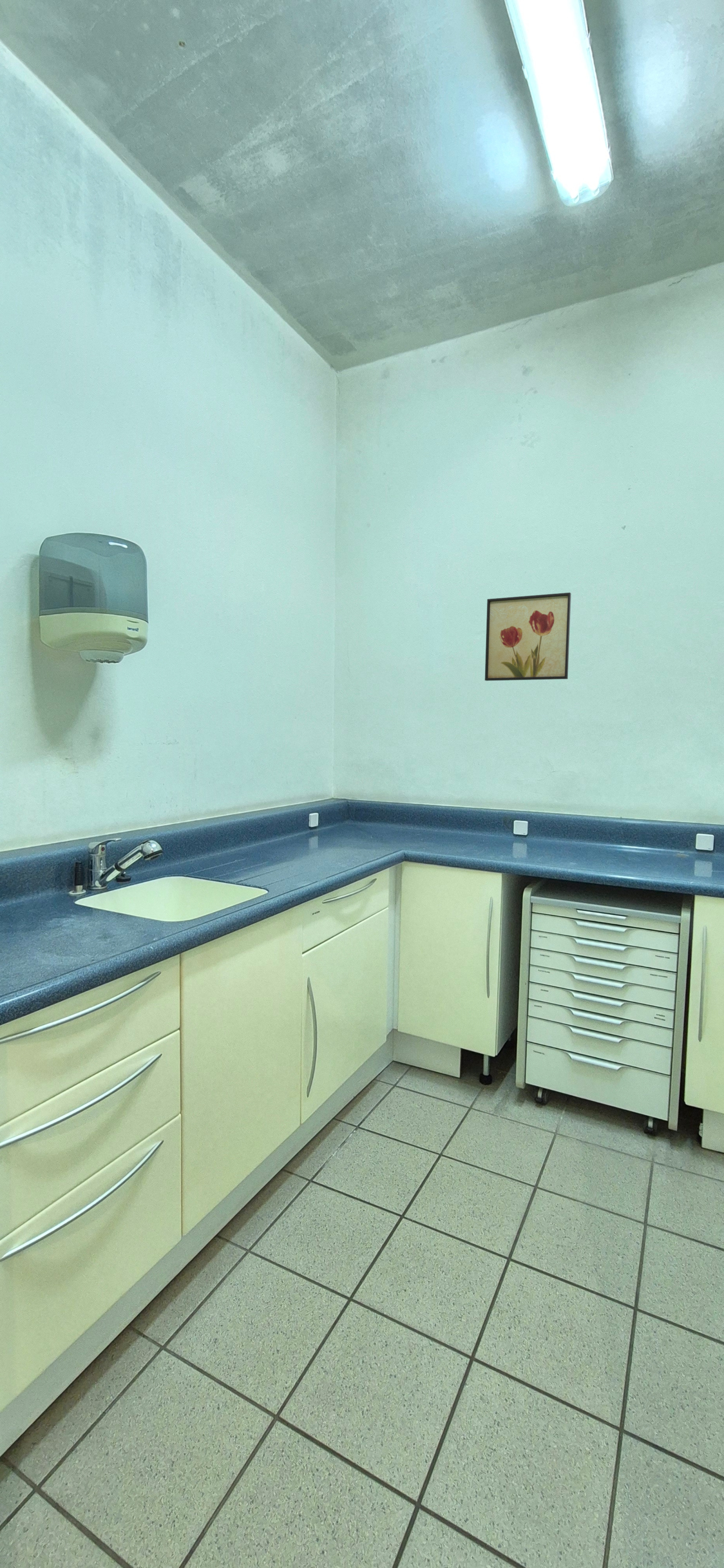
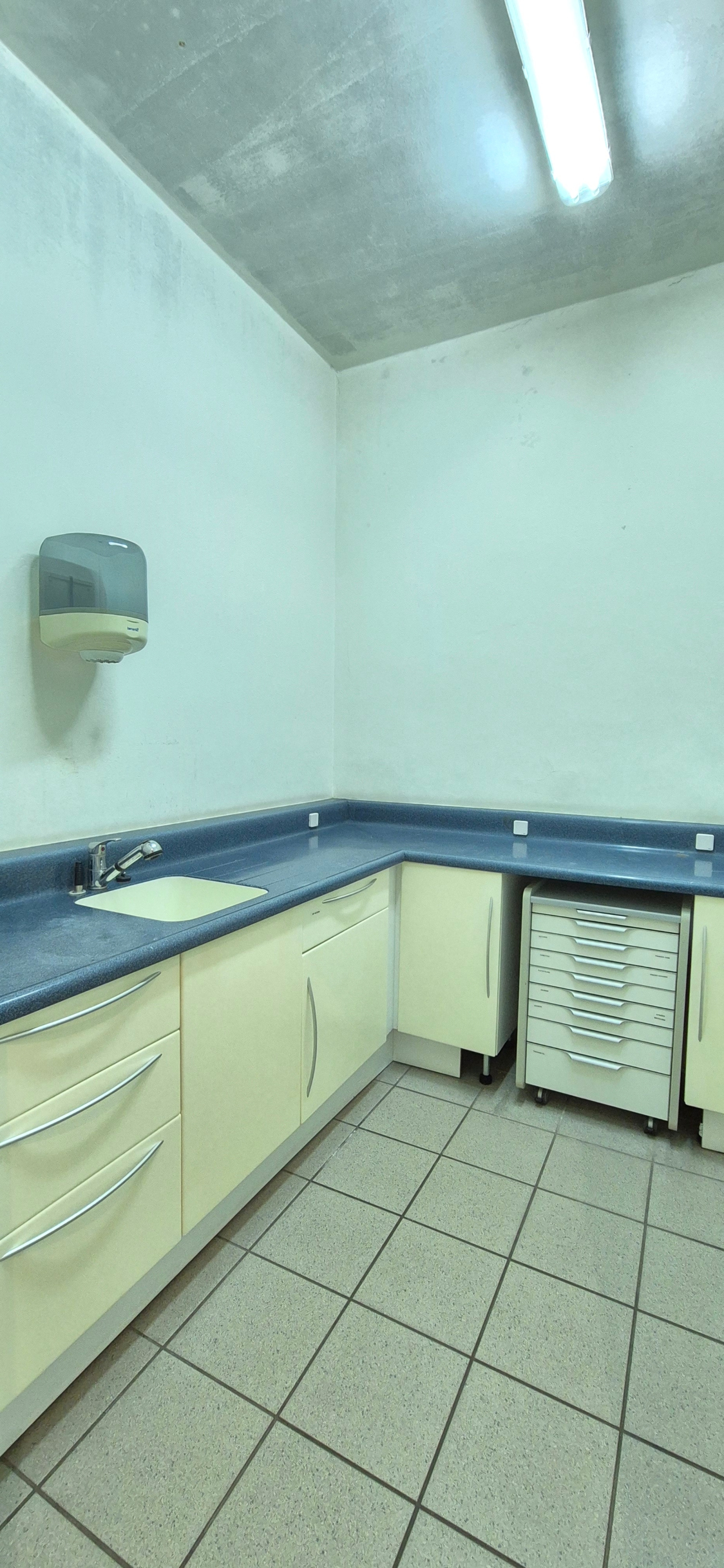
- wall art [484,592,572,681]
